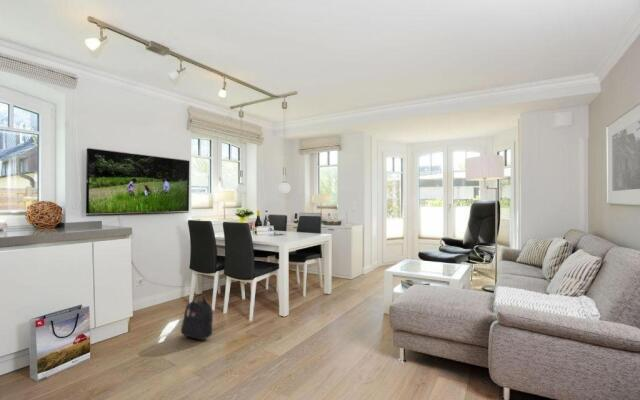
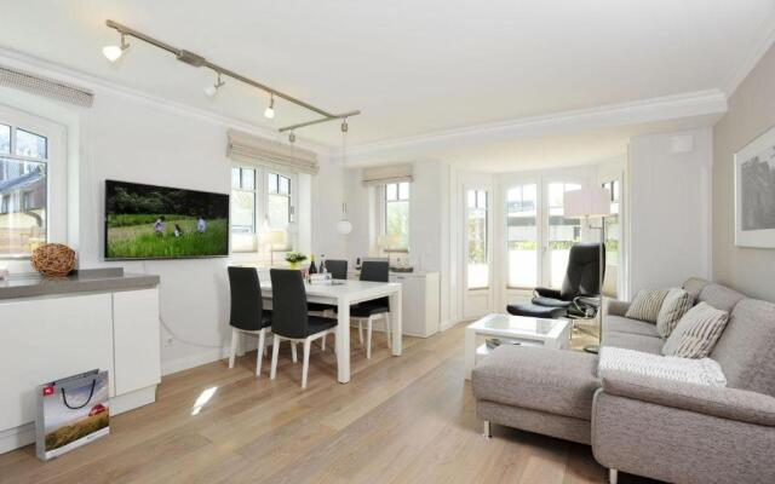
- backpack [180,293,214,341]
